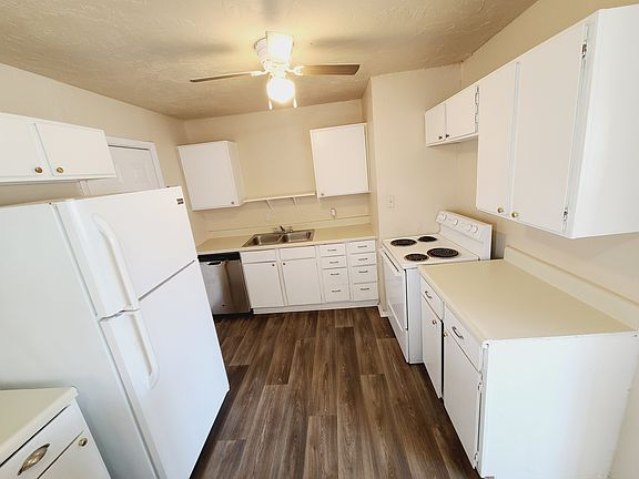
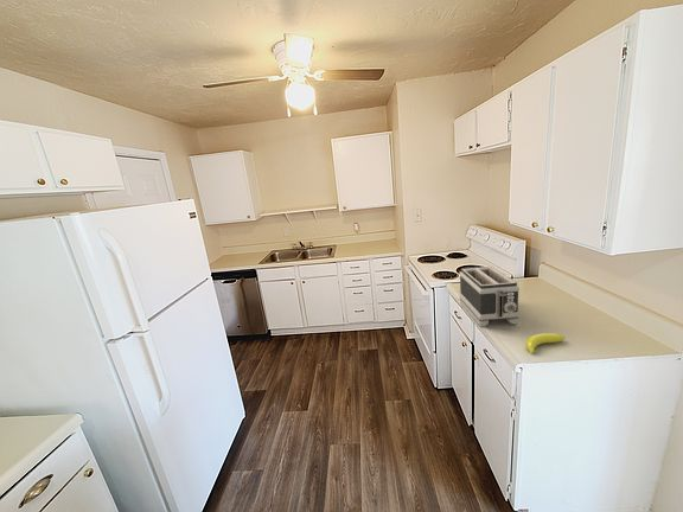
+ toaster [459,265,521,327]
+ banana [524,332,566,354]
